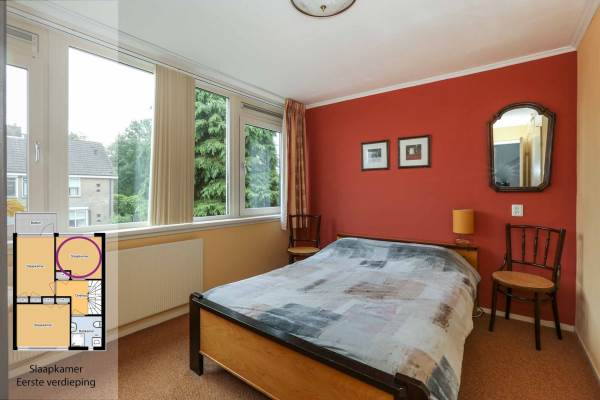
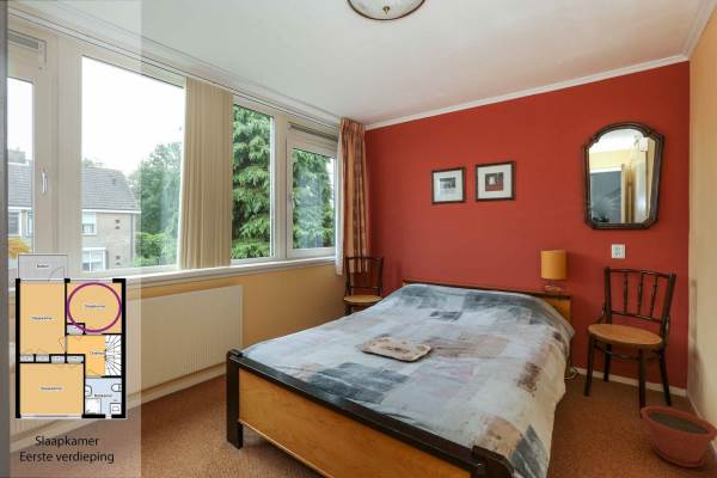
+ serving tray [358,336,431,362]
+ plant pot [639,405,717,468]
